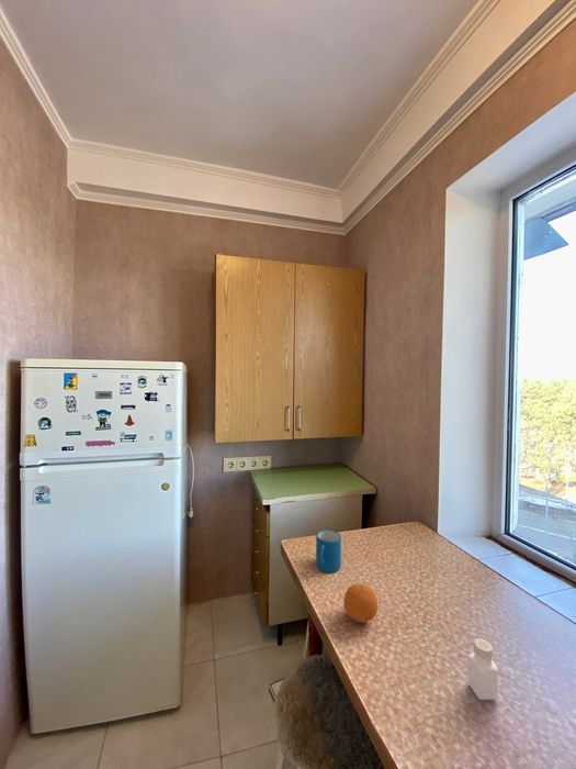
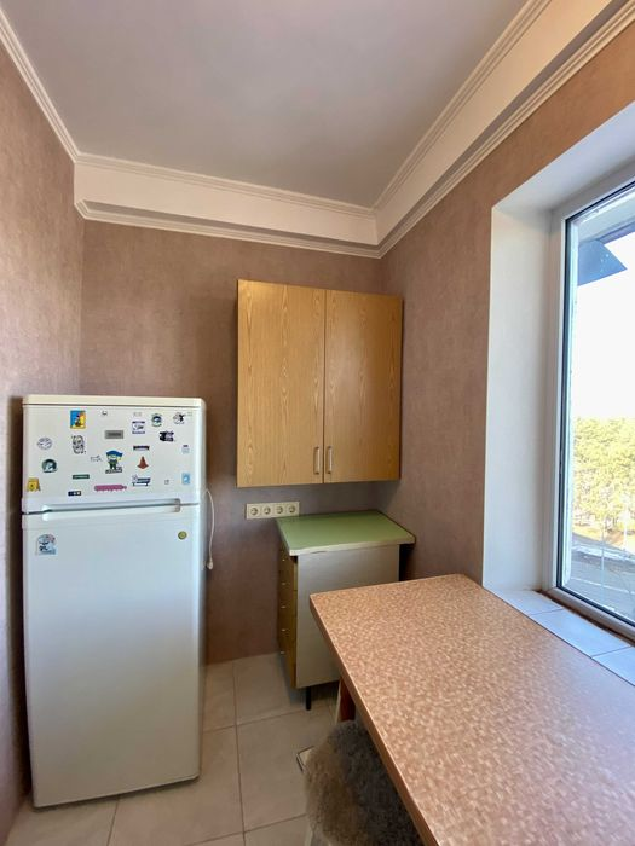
- fruit [343,582,379,624]
- mug [315,528,342,573]
- pepper shaker [466,637,499,701]
